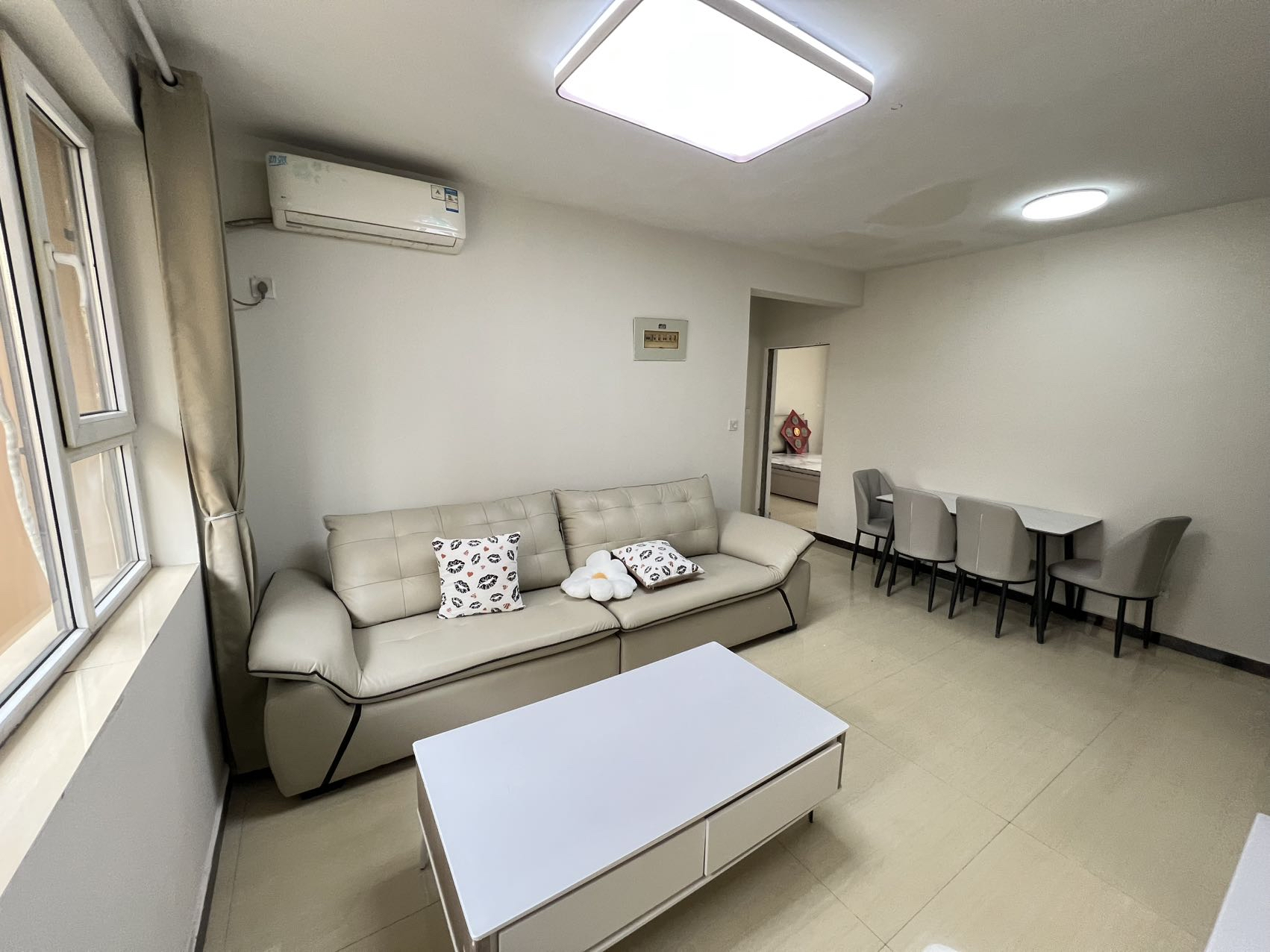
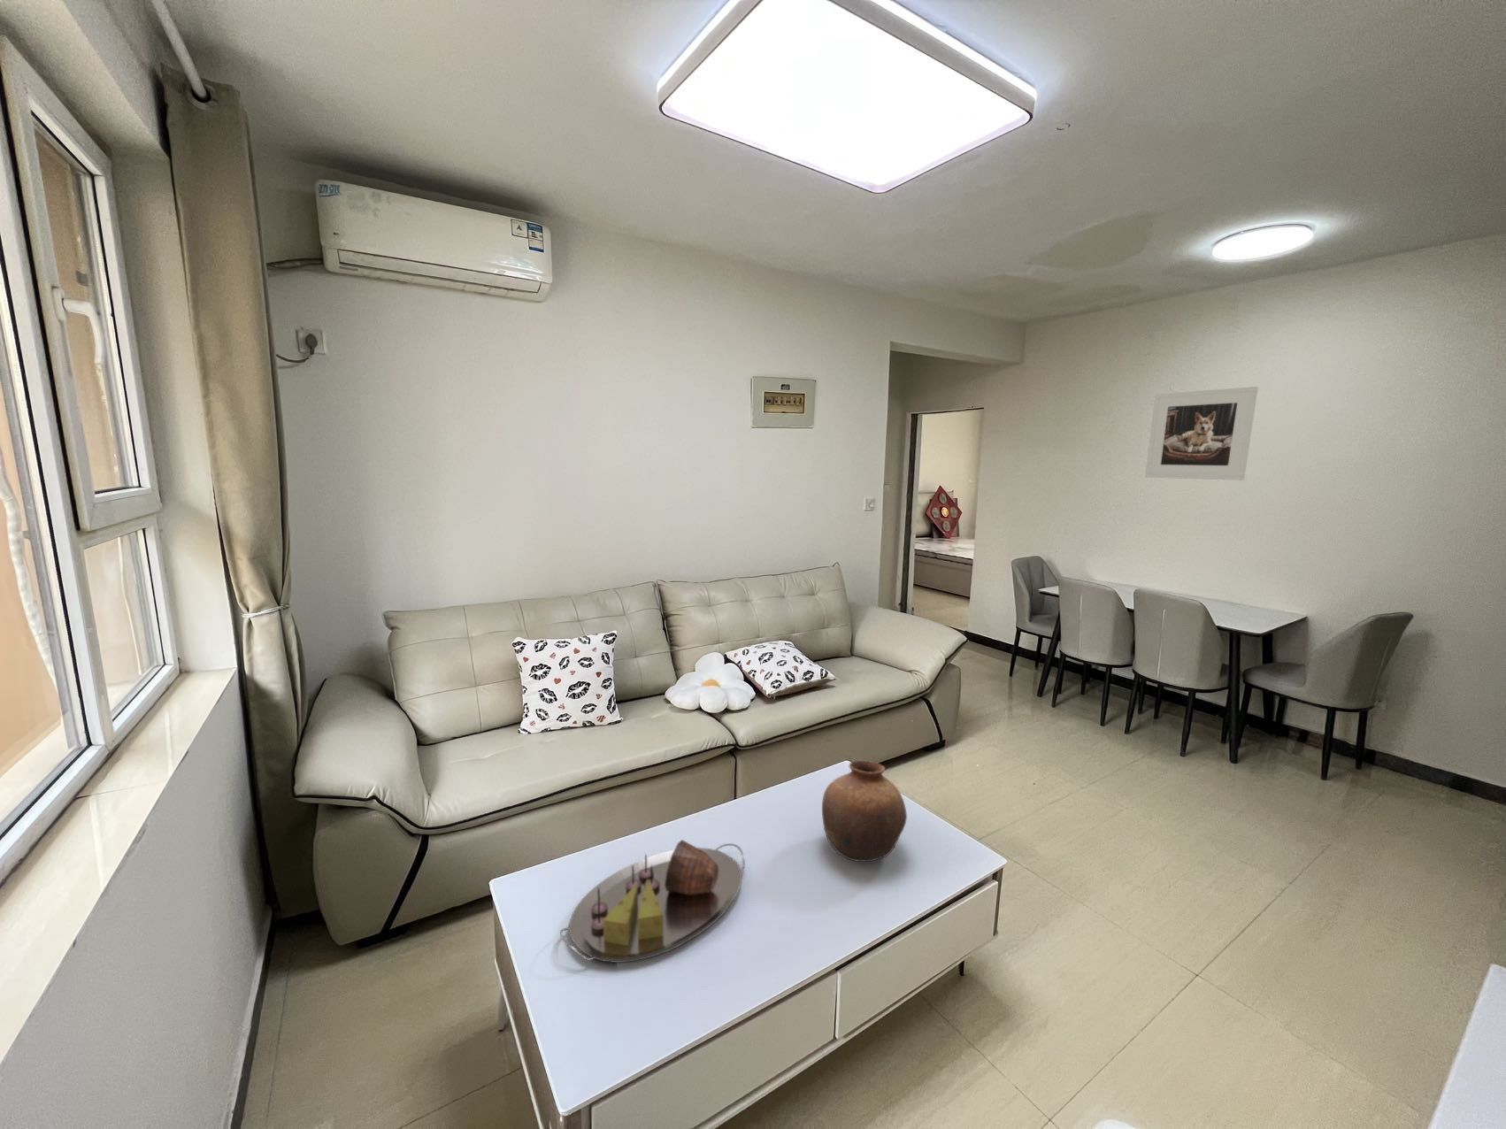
+ serving tray [560,838,746,963]
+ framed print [1144,385,1259,481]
+ pottery [821,760,908,862]
